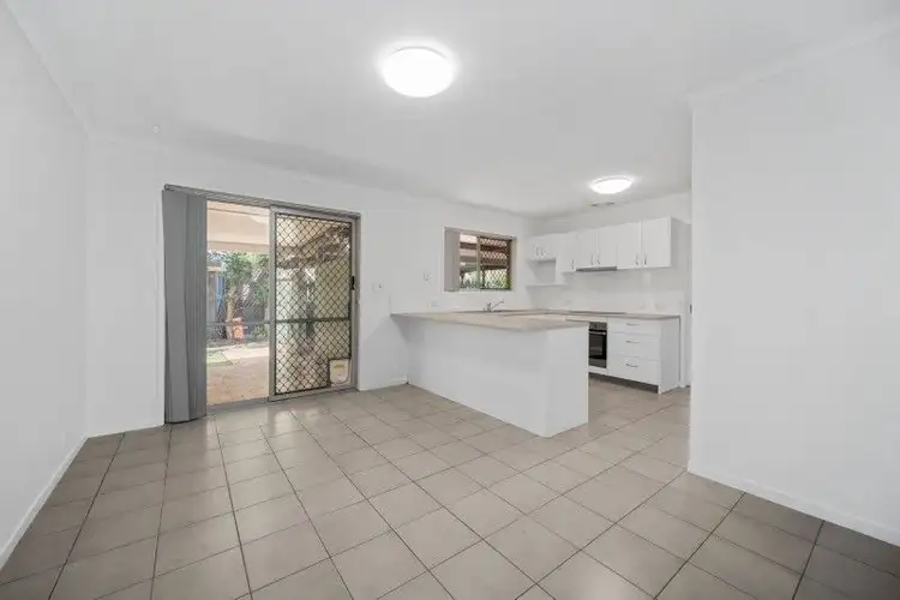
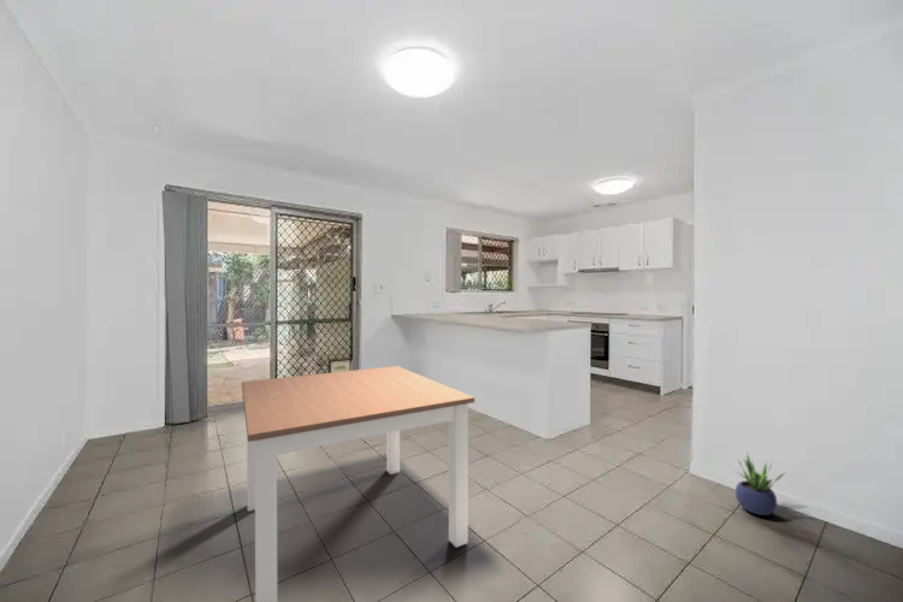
+ dining table [241,365,476,602]
+ potted plant [734,450,786,517]
